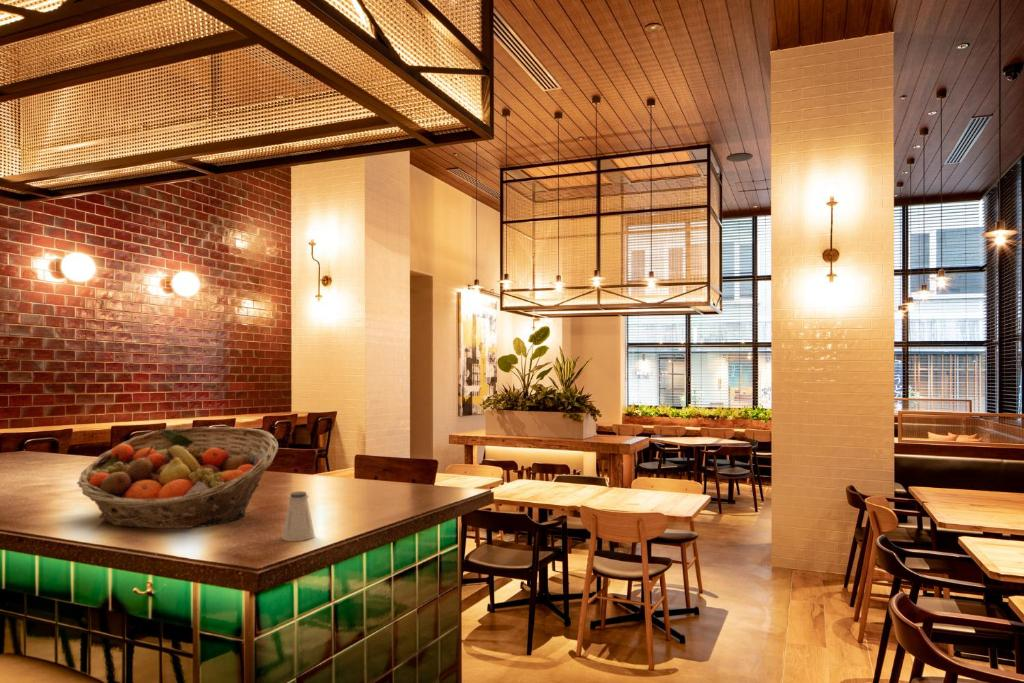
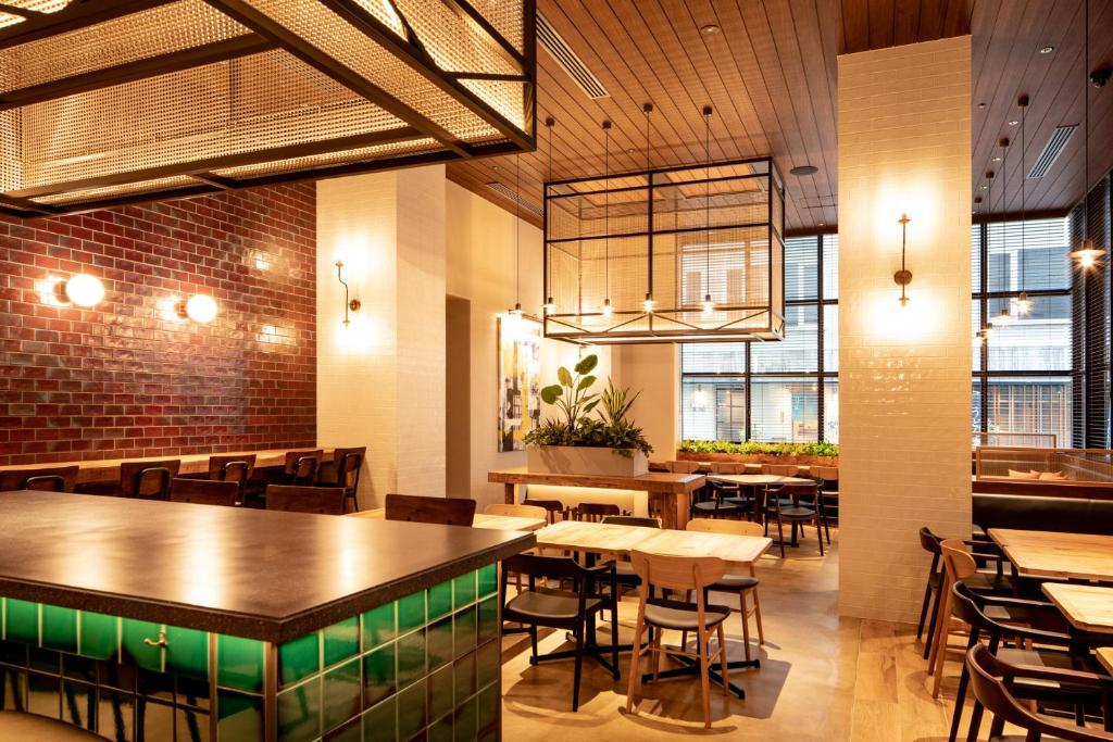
- saltshaker [281,490,316,542]
- fruit basket [76,426,279,529]
